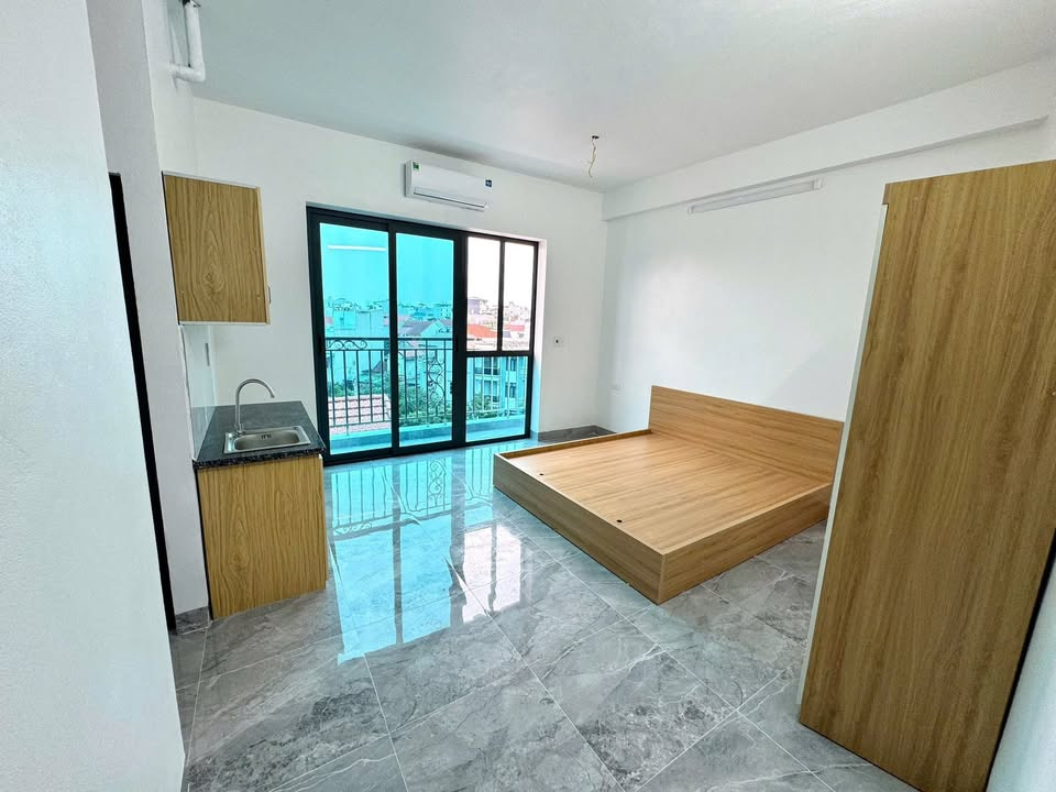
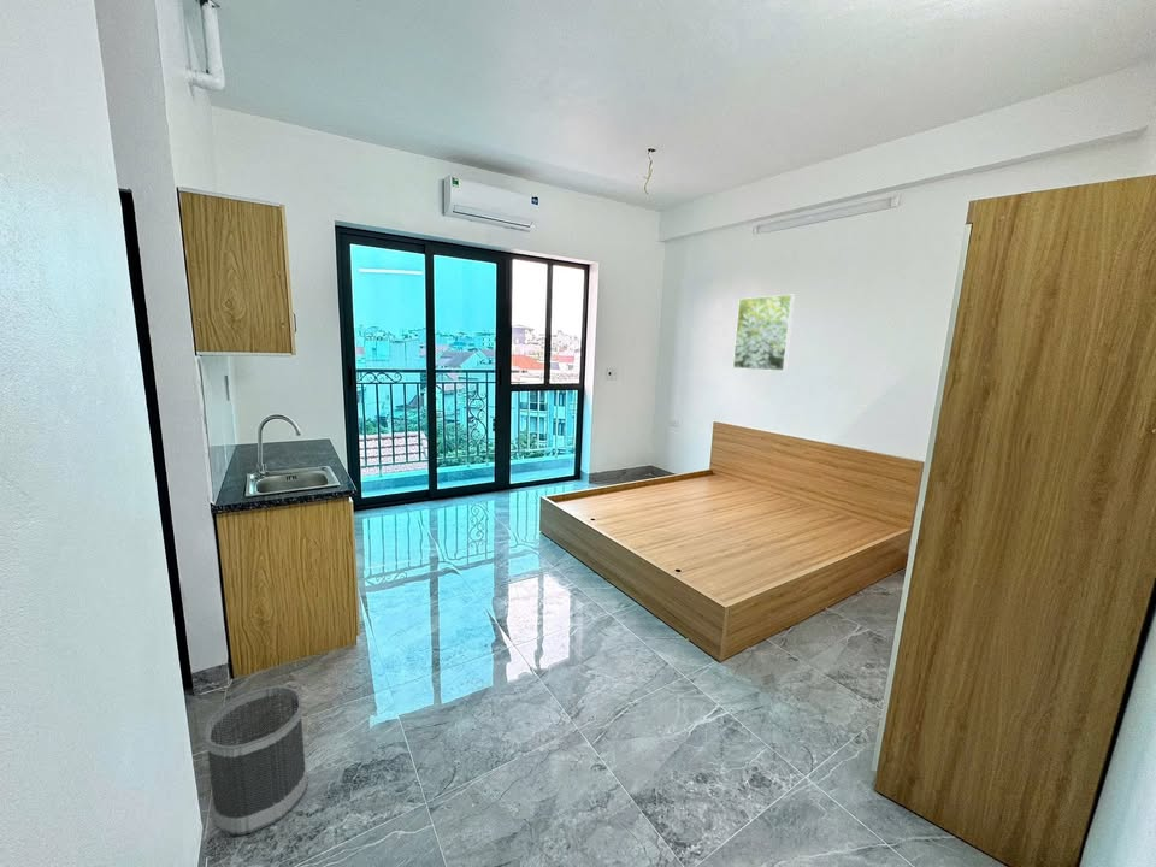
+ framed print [732,294,796,372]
+ wastebasket [204,684,309,837]
